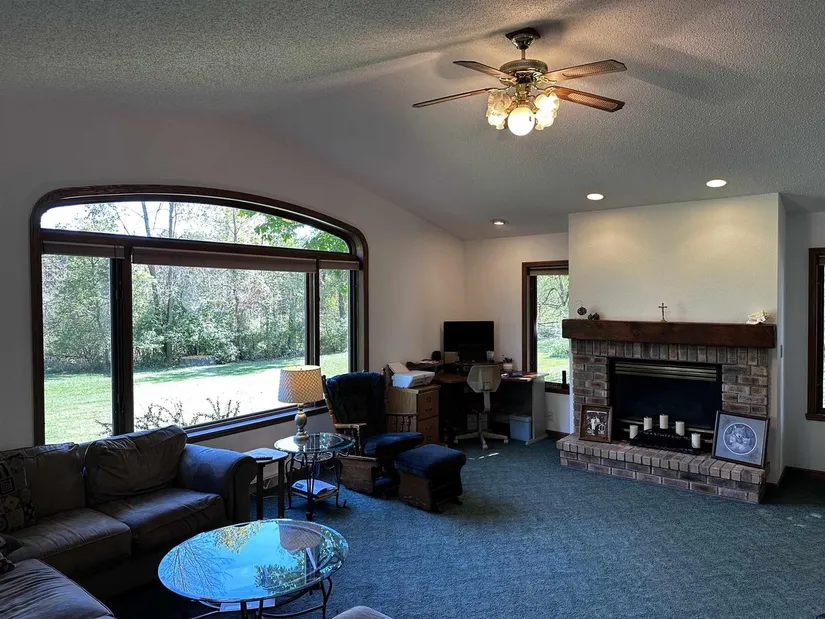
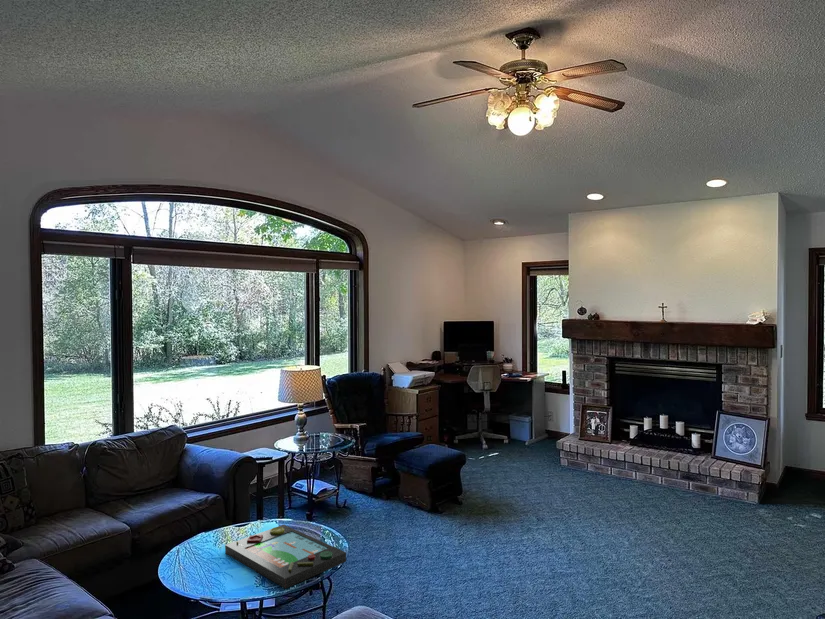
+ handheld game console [224,524,347,590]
